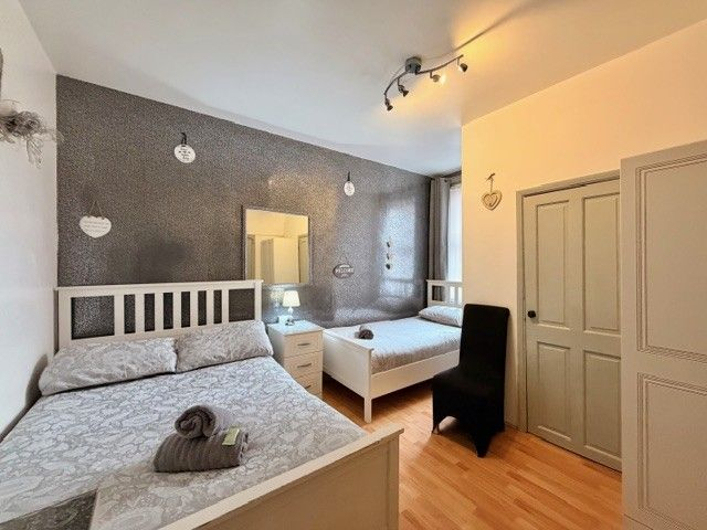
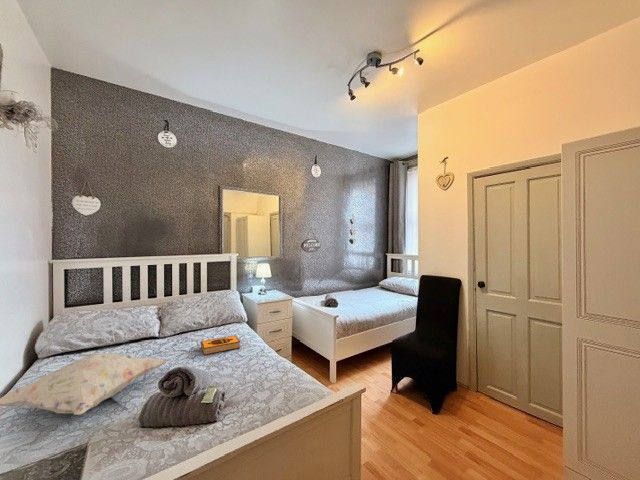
+ decorative pillow [0,352,167,416]
+ hardback book [200,334,241,356]
